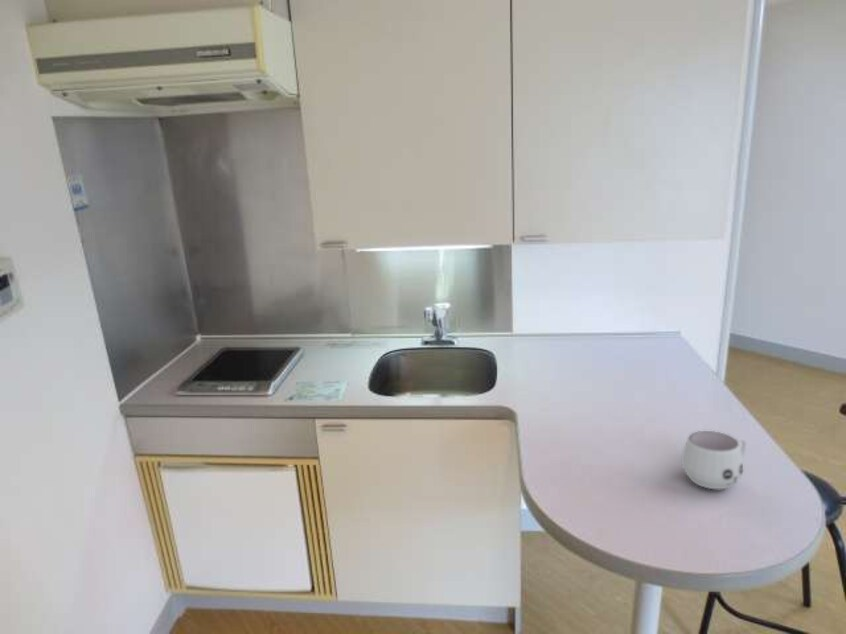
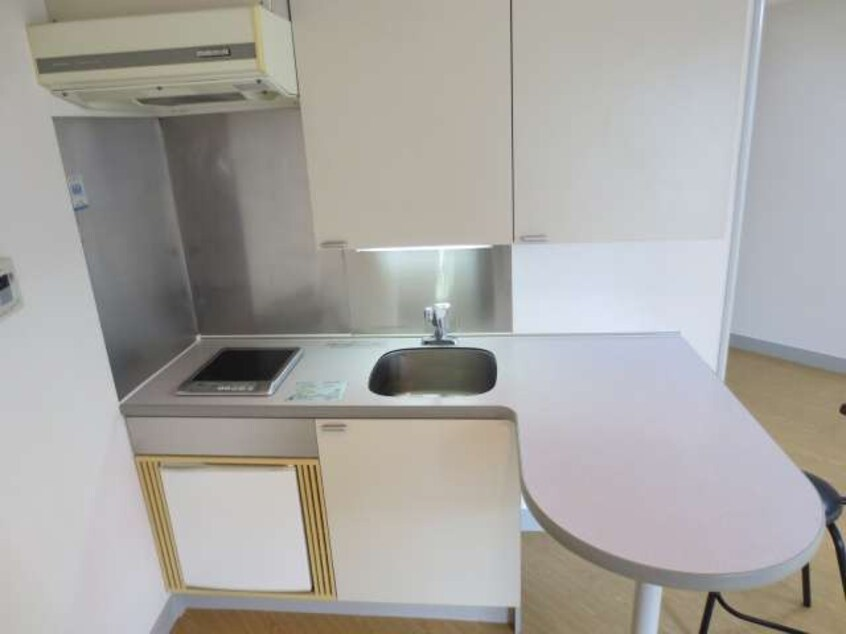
- mug [680,430,747,490]
